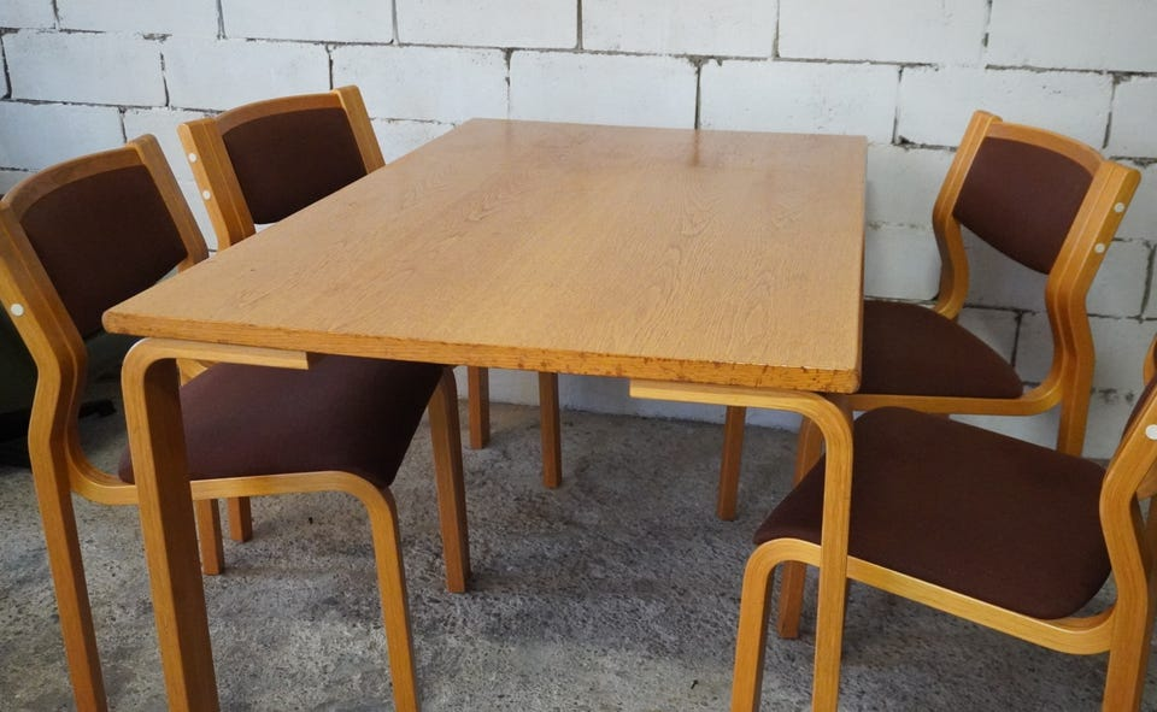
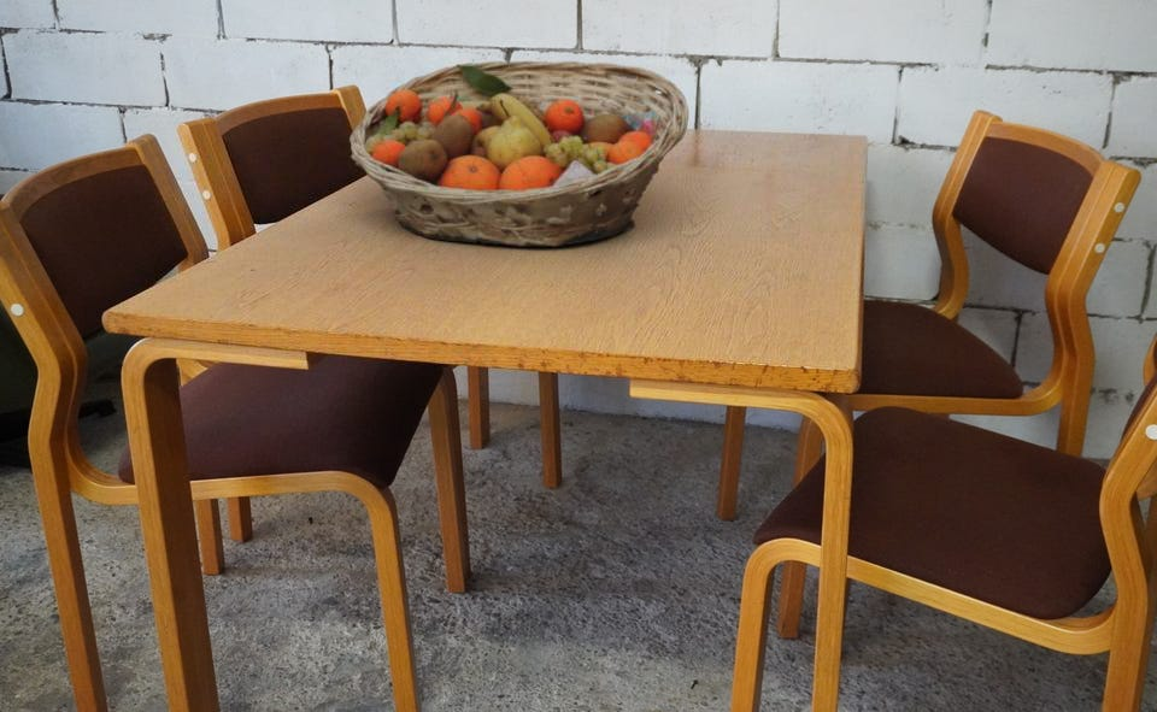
+ fruit basket [348,60,689,248]
